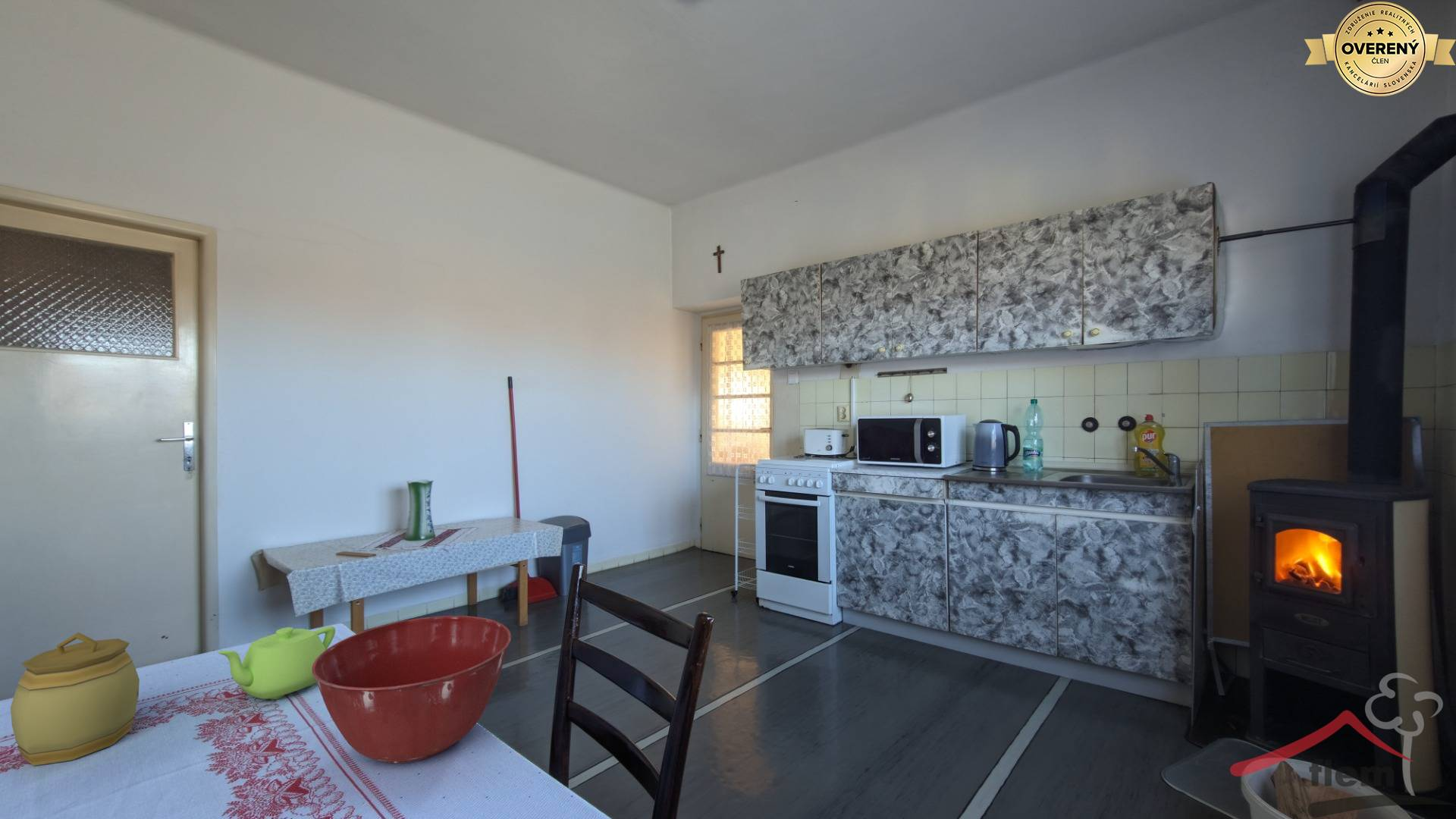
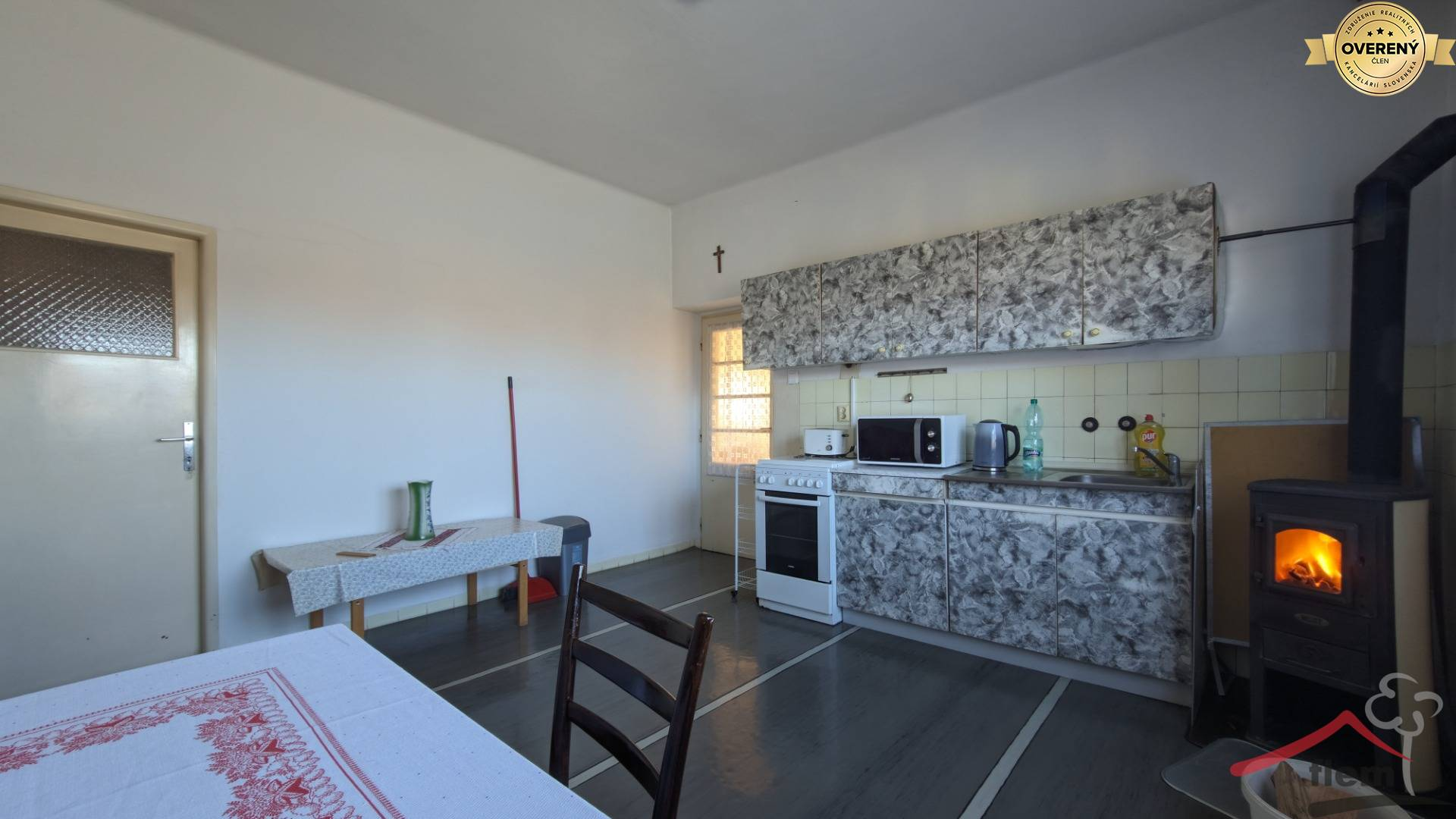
- jar [10,632,140,767]
- teapot [216,626,336,700]
- mixing bowl [312,615,512,764]
